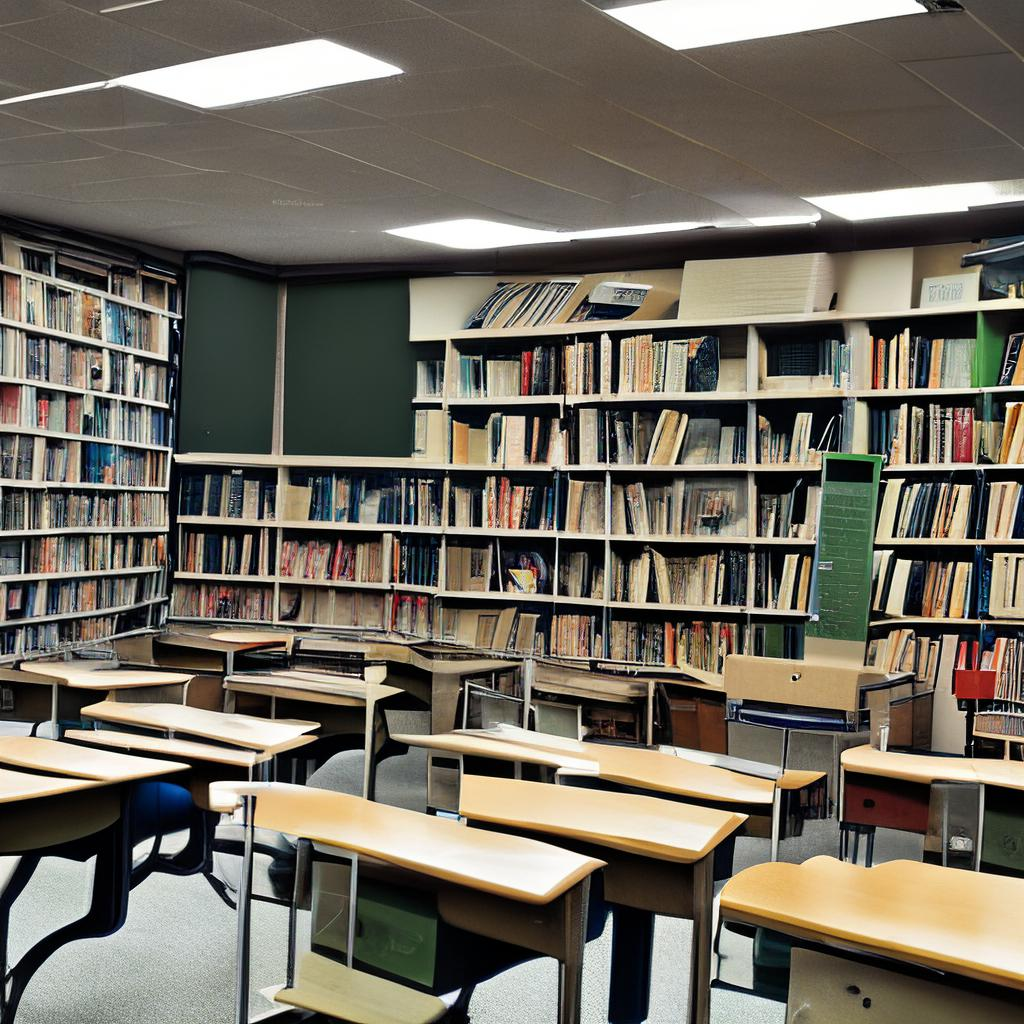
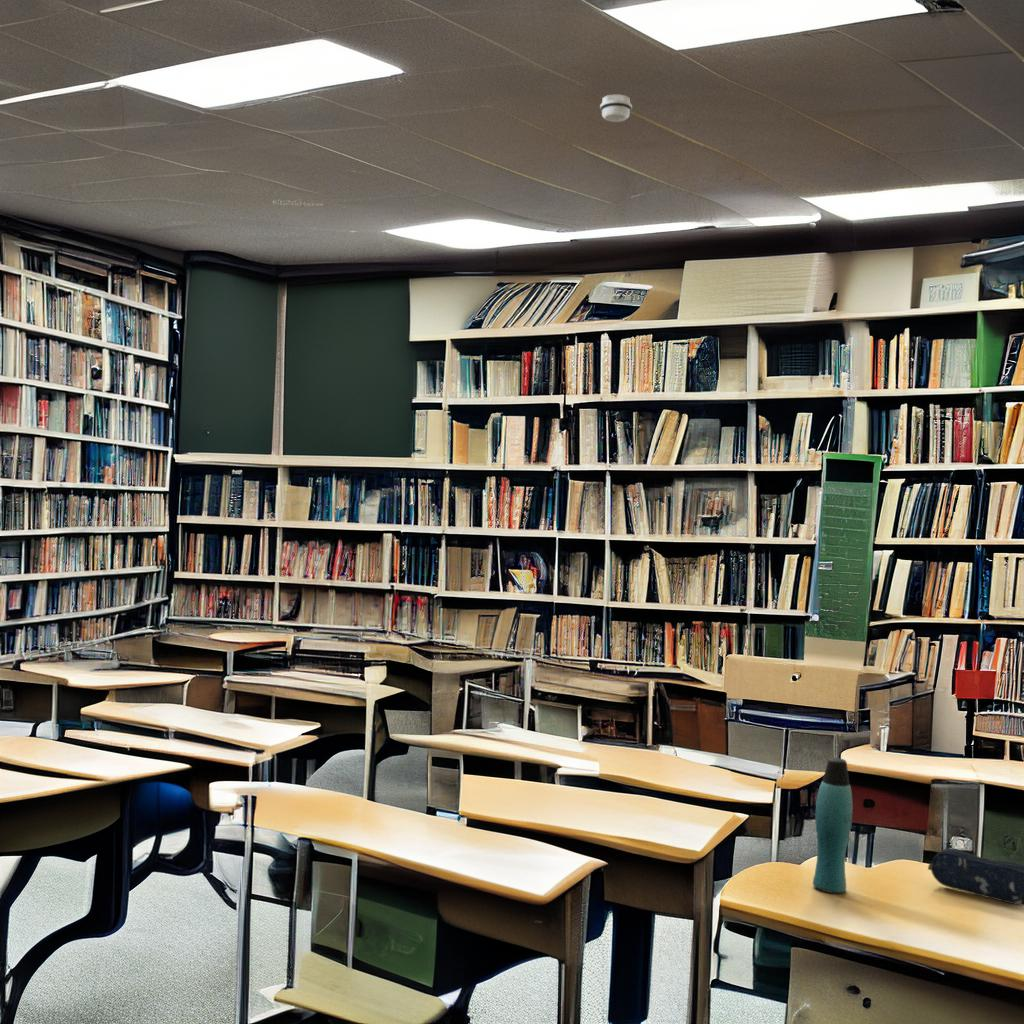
+ smoke detector [599,93,633,123]
+ bottle [812,757,854,894]
+ pencil case [927,847,1024,907]
